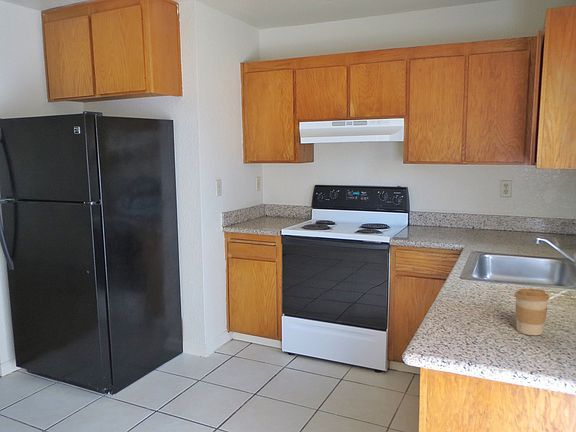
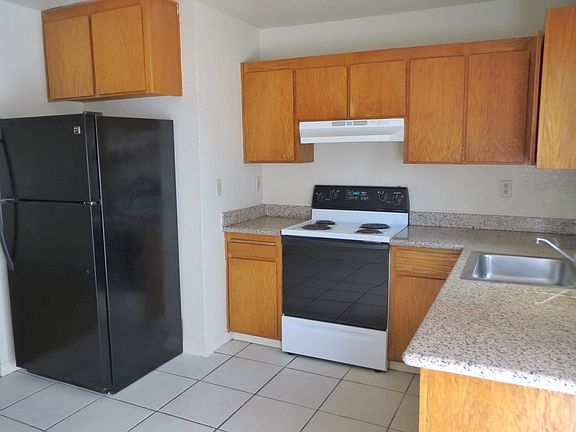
- coffee cup [513,288,550,336]
